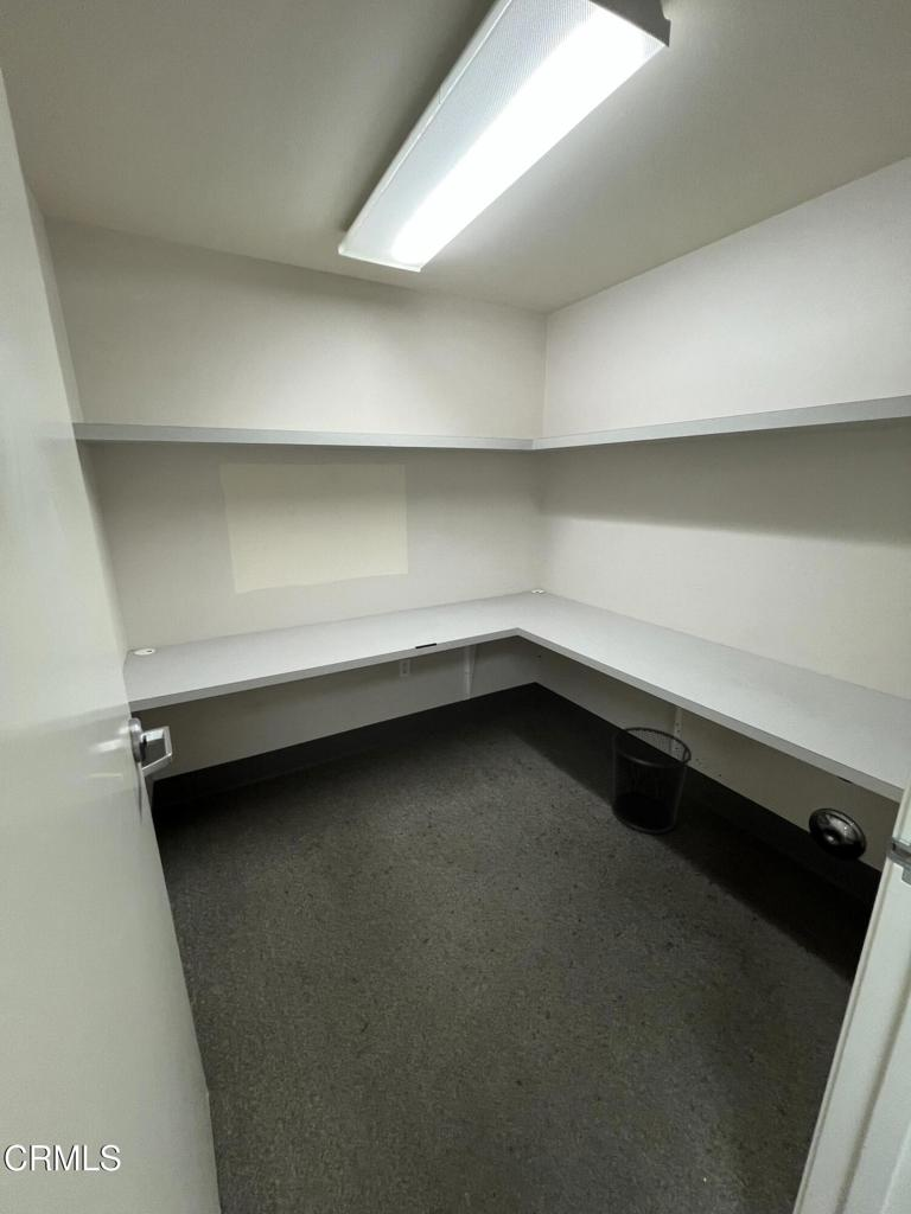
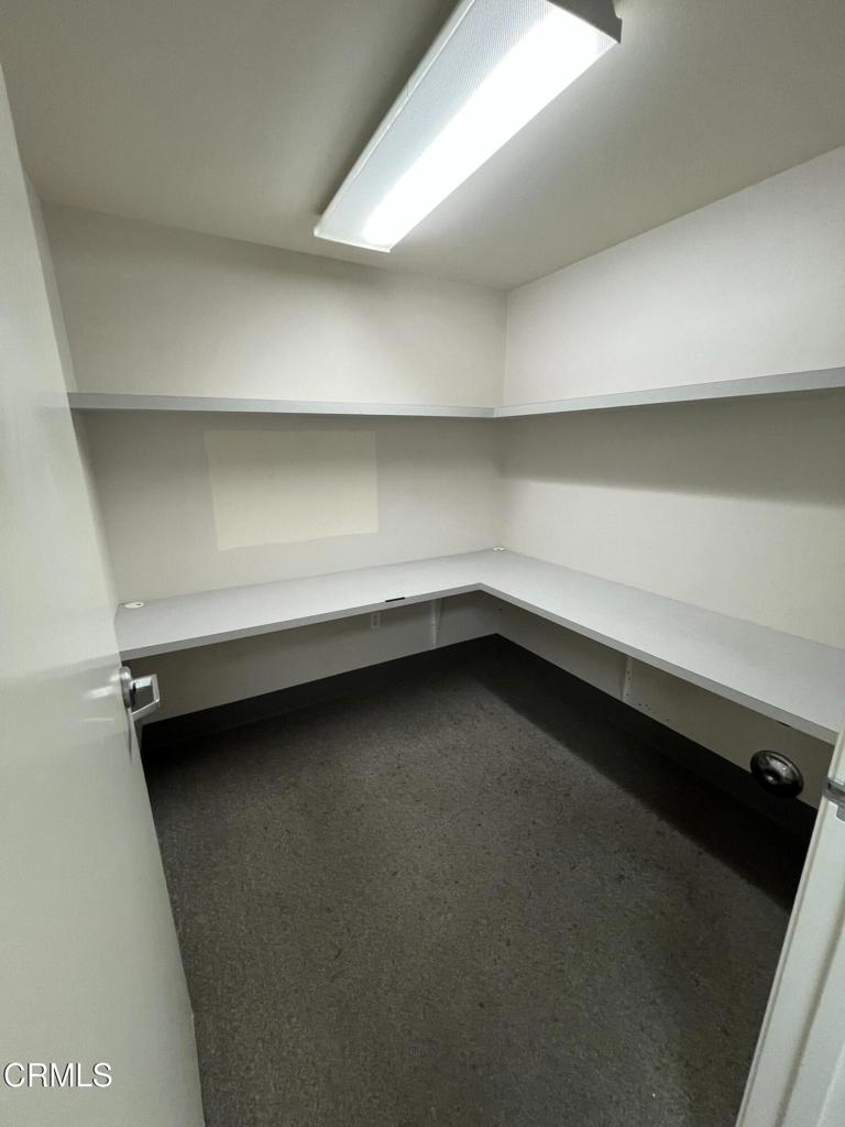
- waste bin [611,726,693,835]
